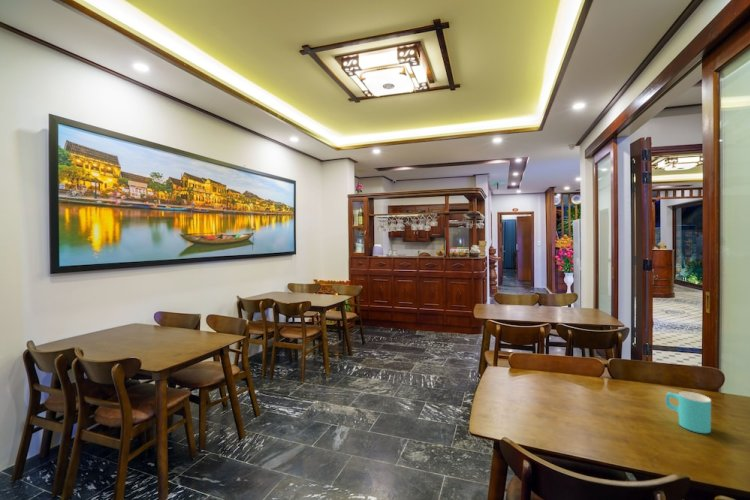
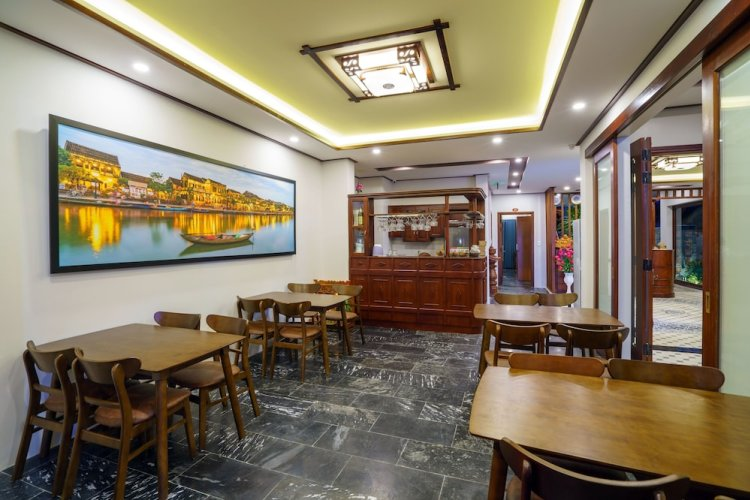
- cup [665,391,712,434]
